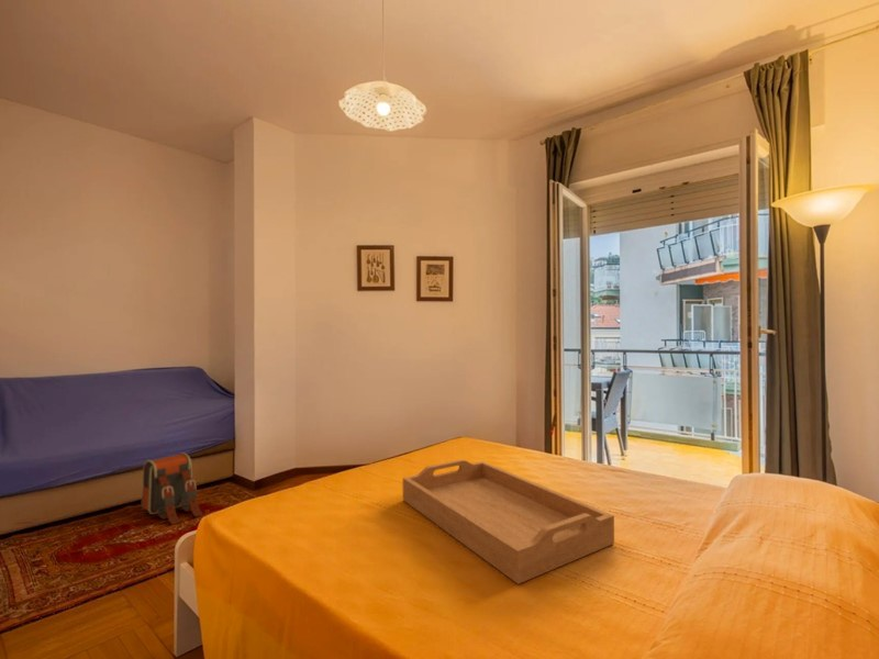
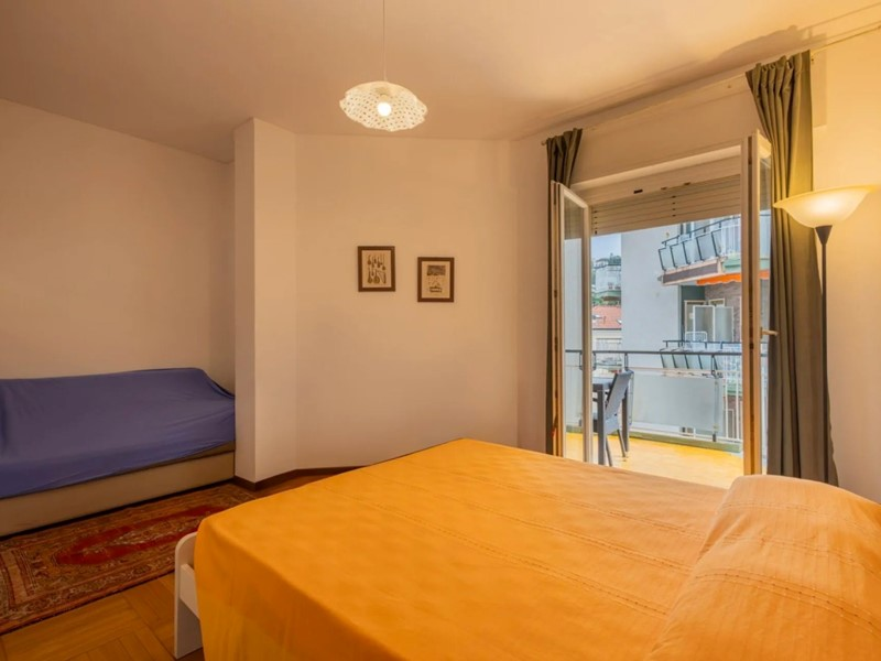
- backpack [141,451,204,526]
- serving tray [402,458,615,585]
